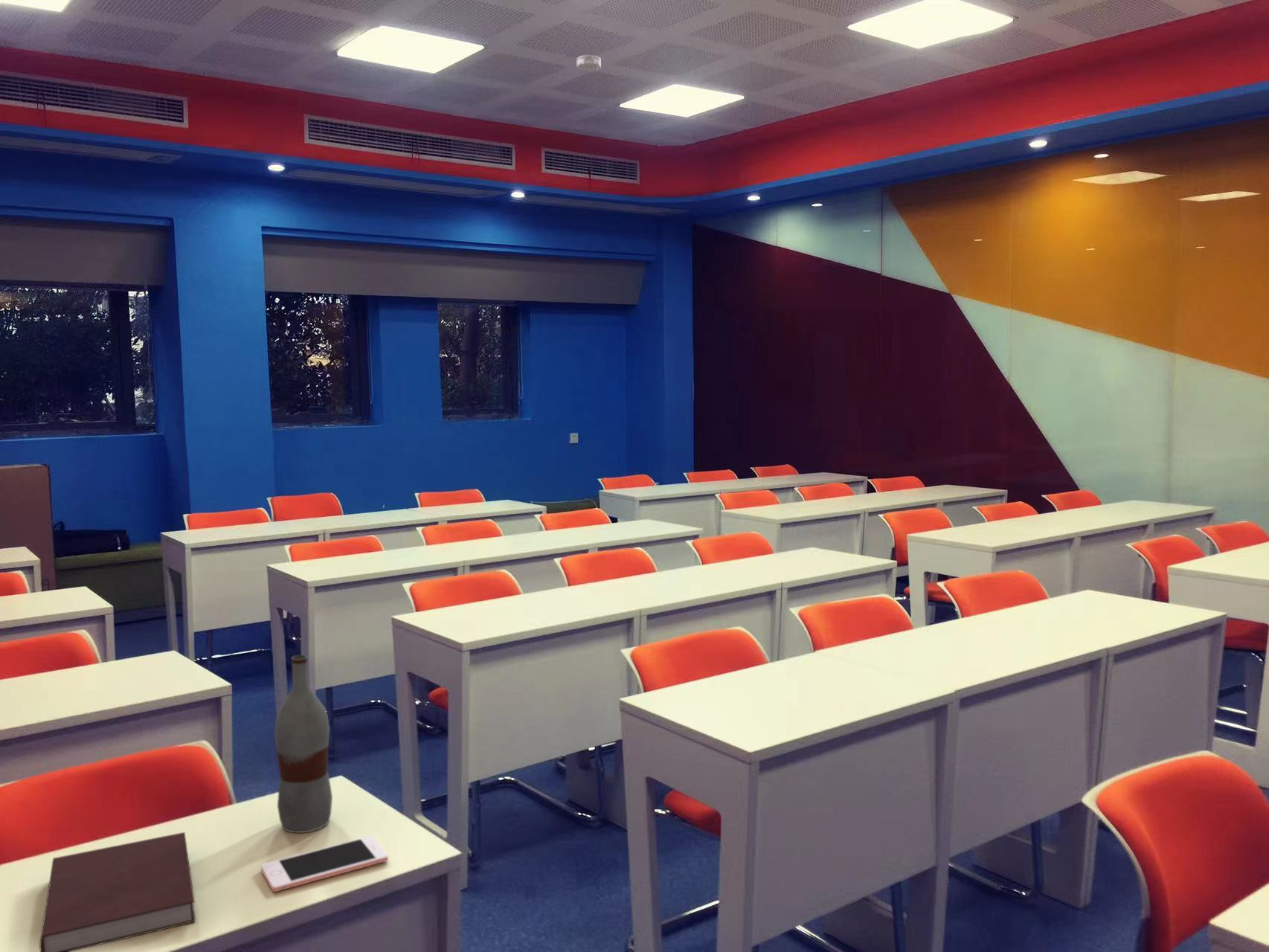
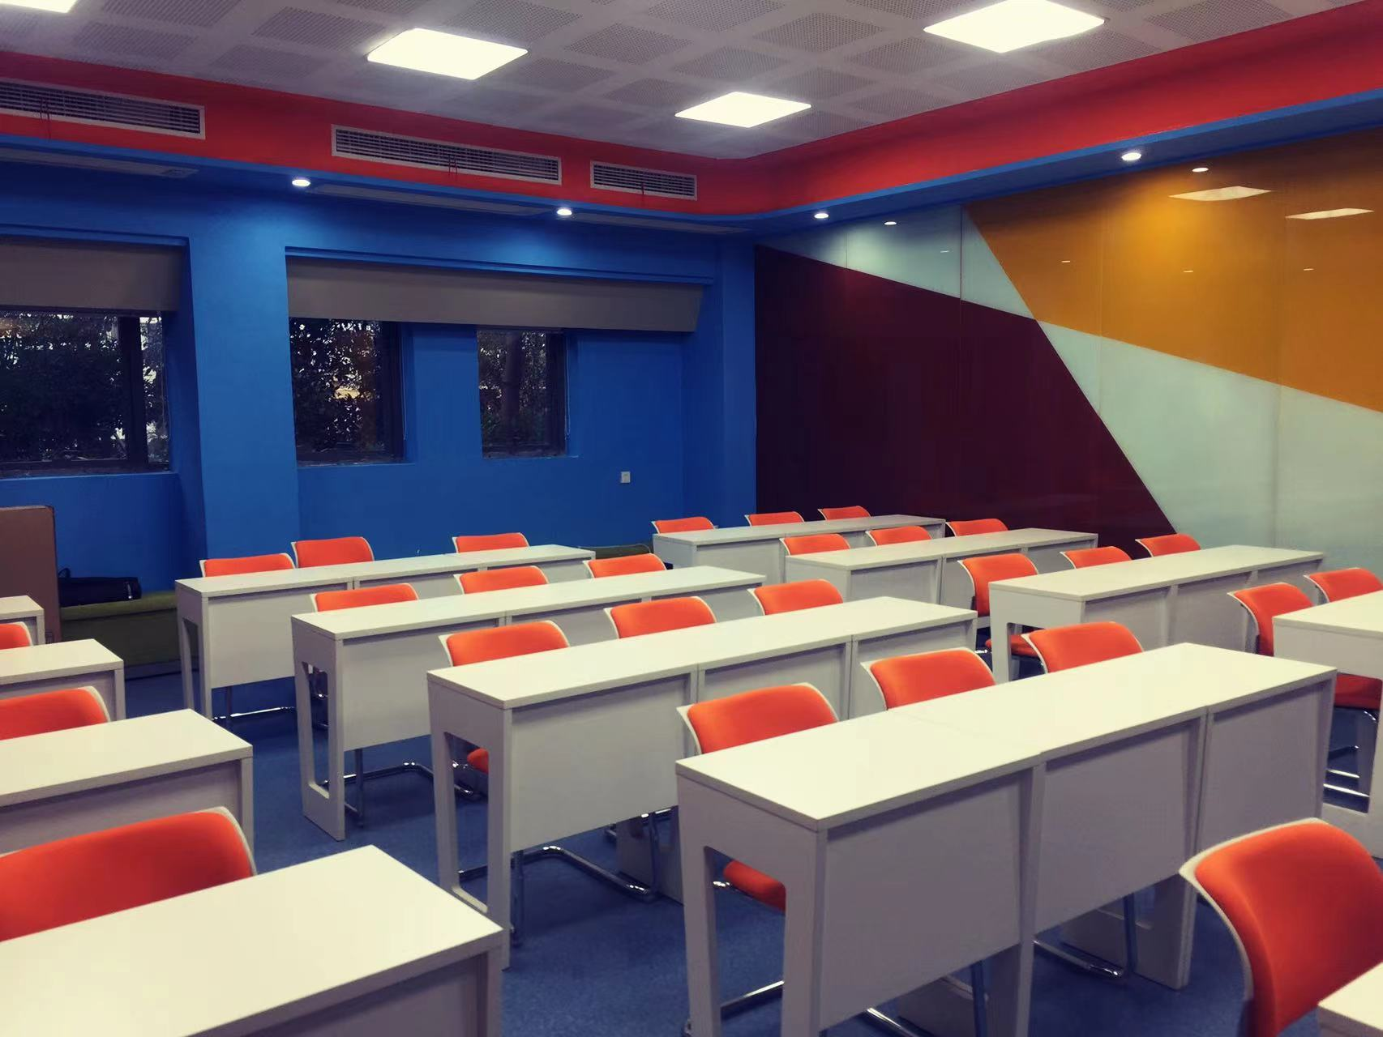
- cell phone [260,835,389,892]
- notebook [39,832,196,952]
- smoke detector [576,54,602,71]
- bottle [274,655,333,834]
